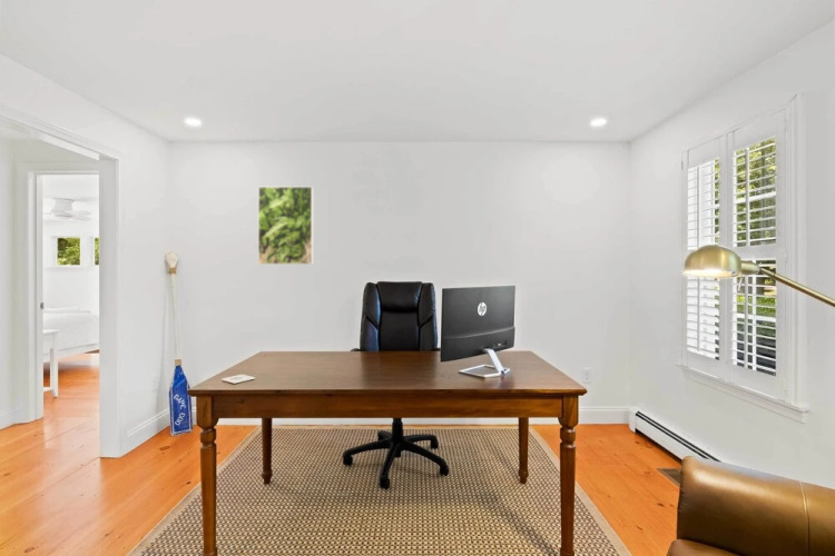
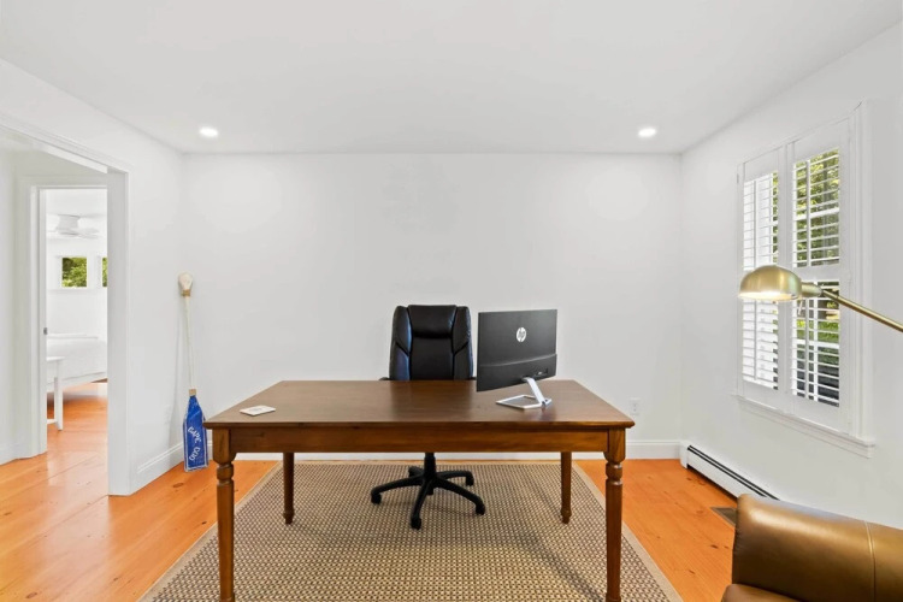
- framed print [257,186,314,266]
